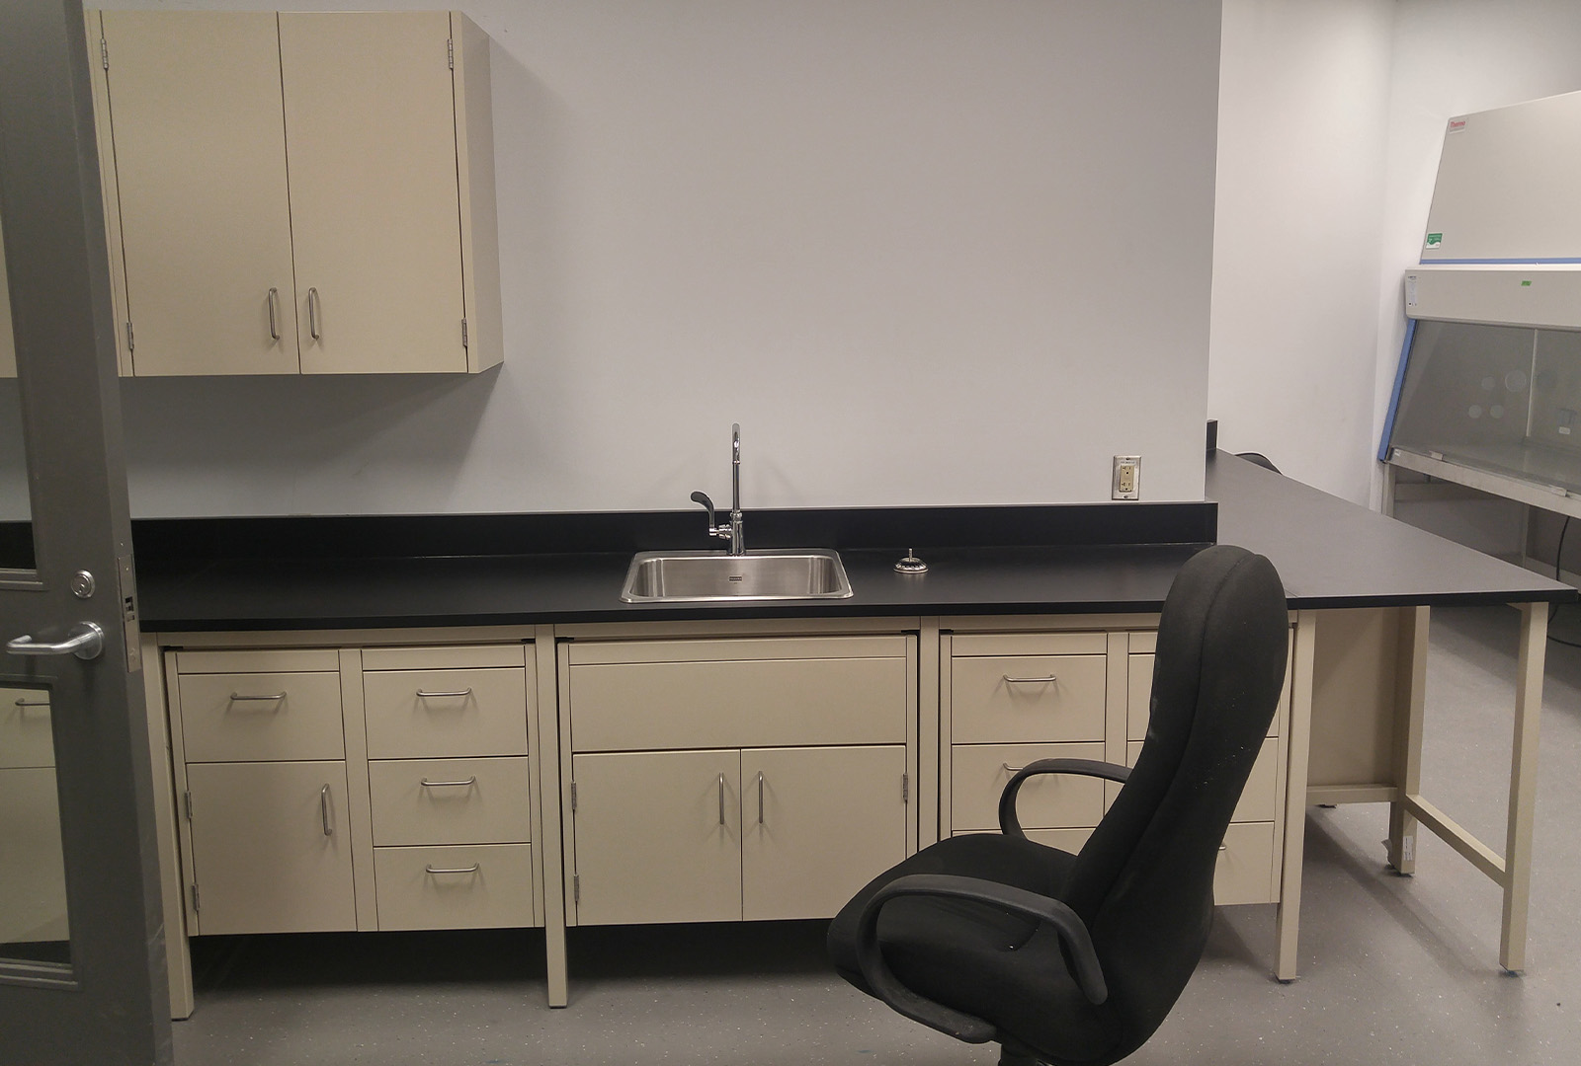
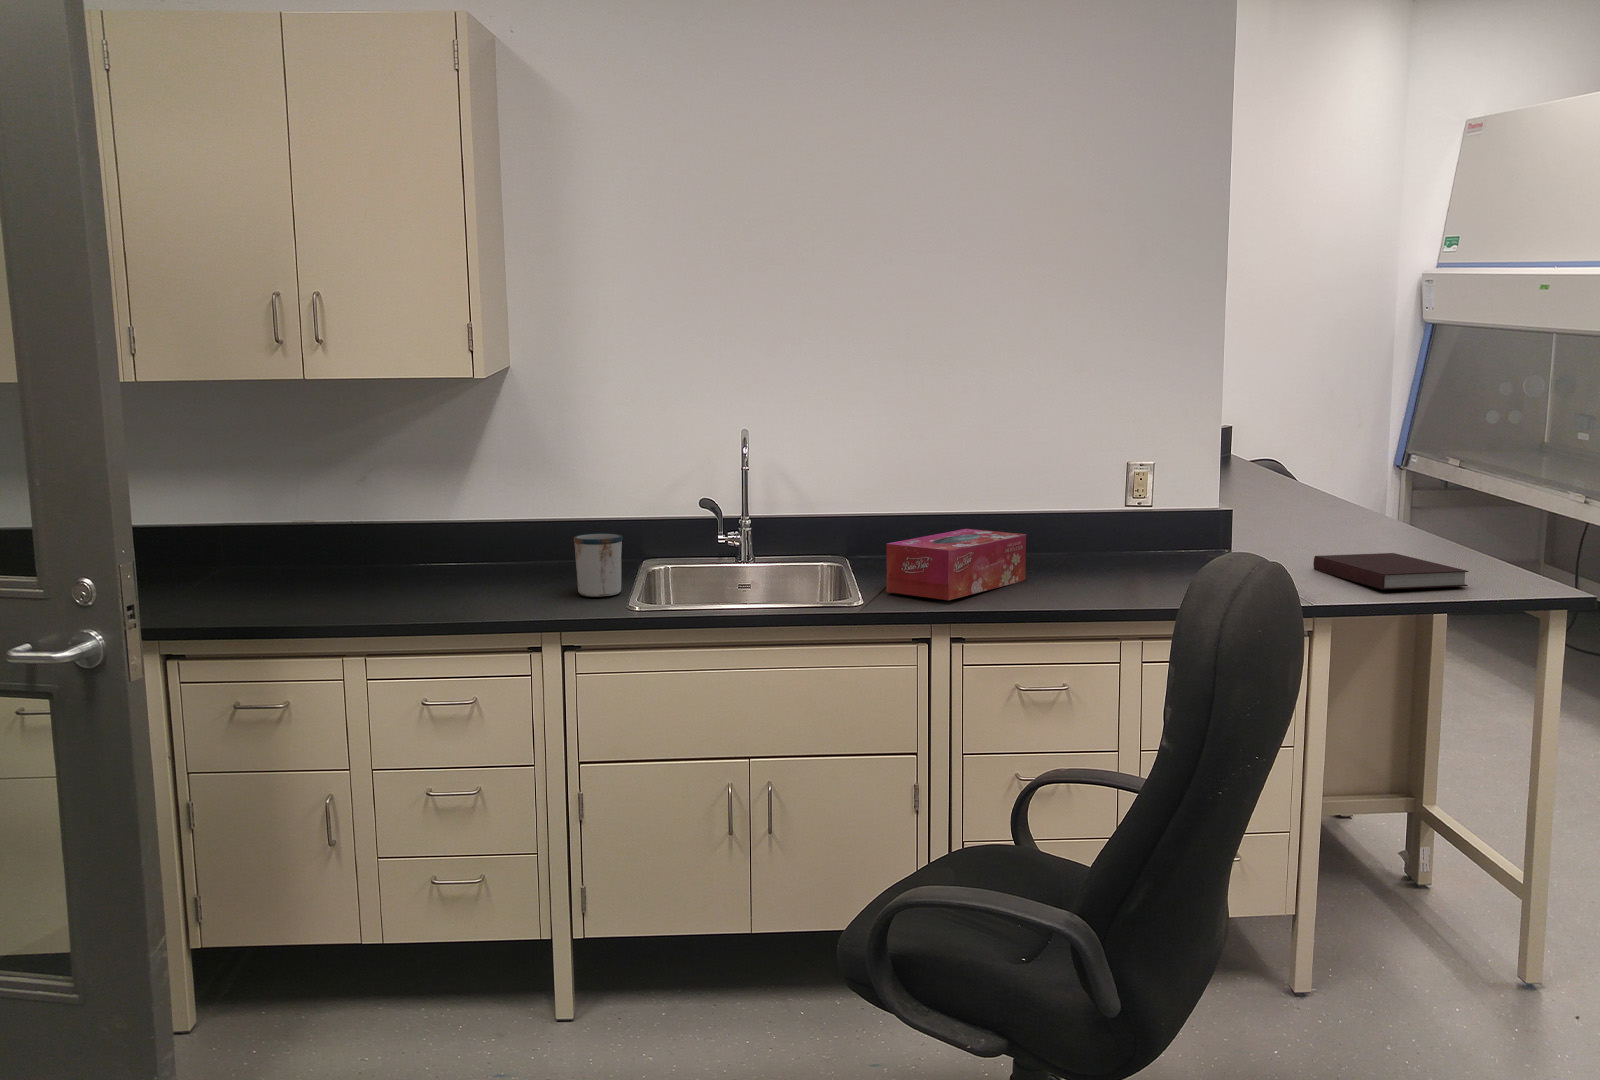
+ mug [573,532,624,598]
+ notebook [1312,552,1470,591]
+ tissue box [886,528,1027,601]
